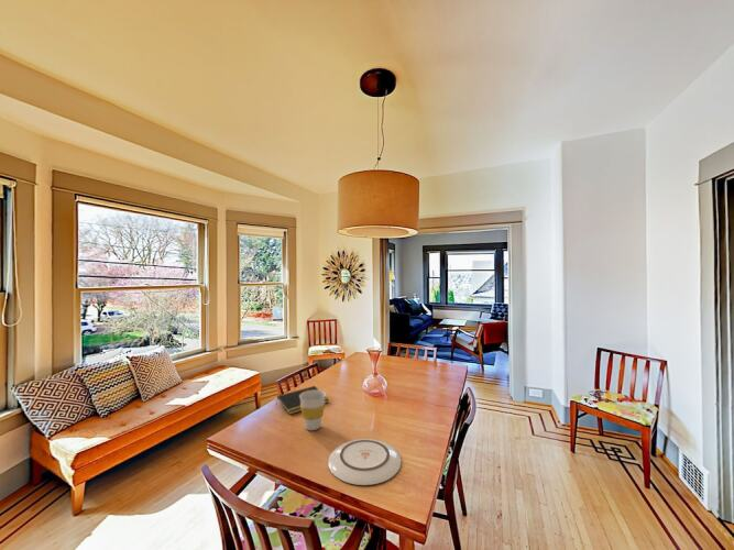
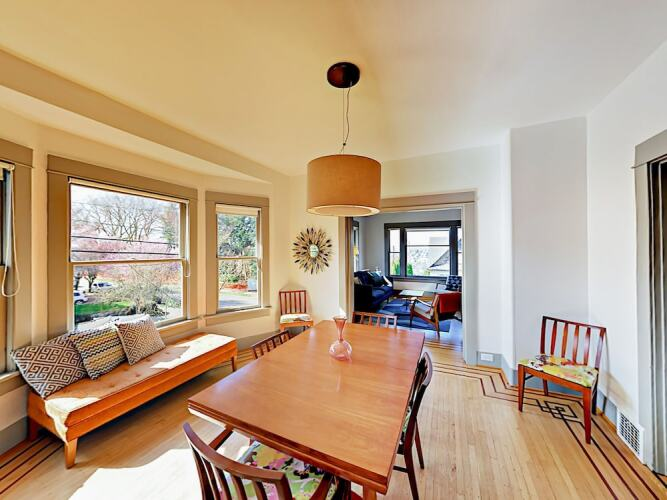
- plate [327,438,403,486]
- notepad [275,385,330,416]
- cup [299,389,327,431]
